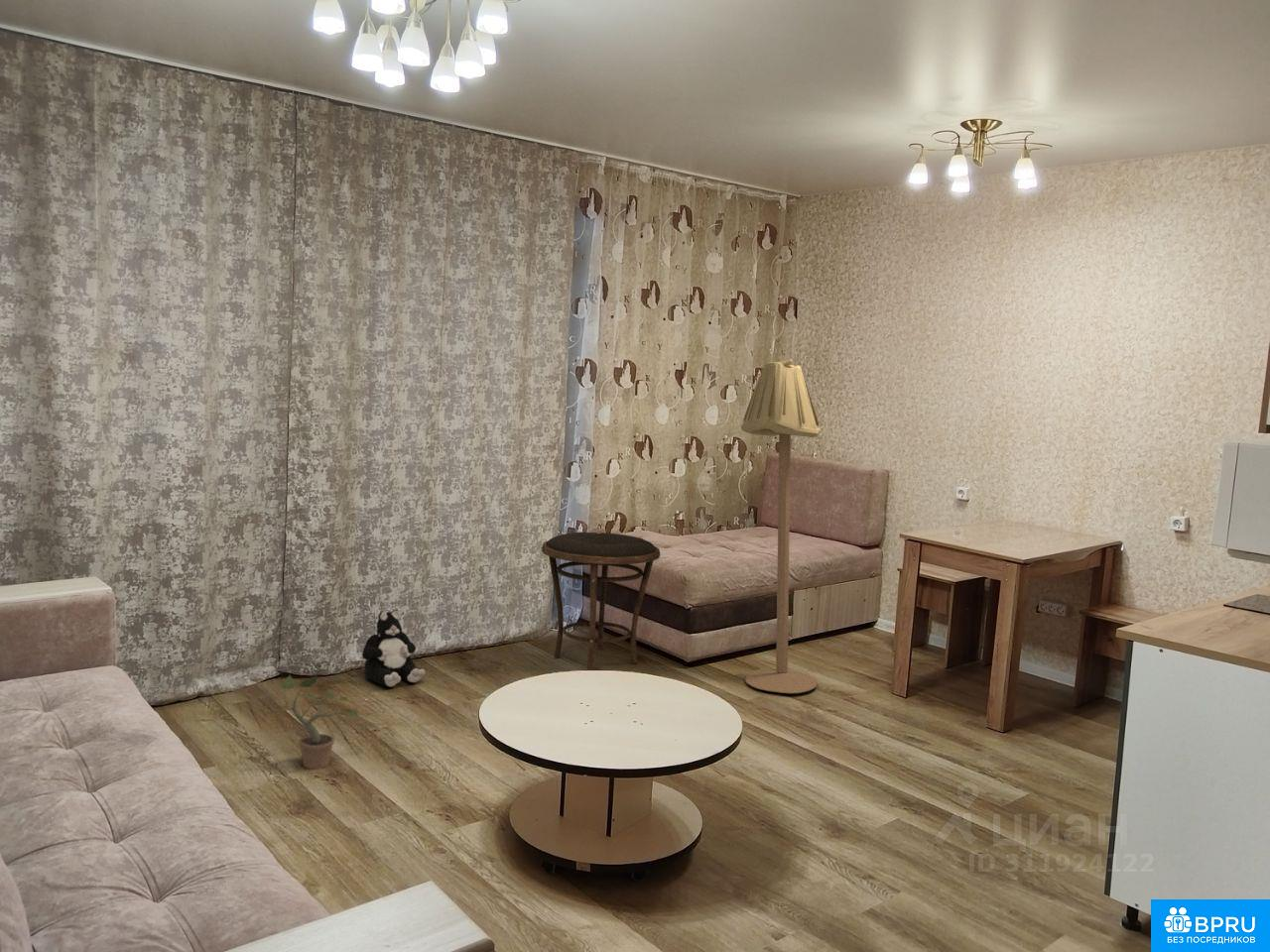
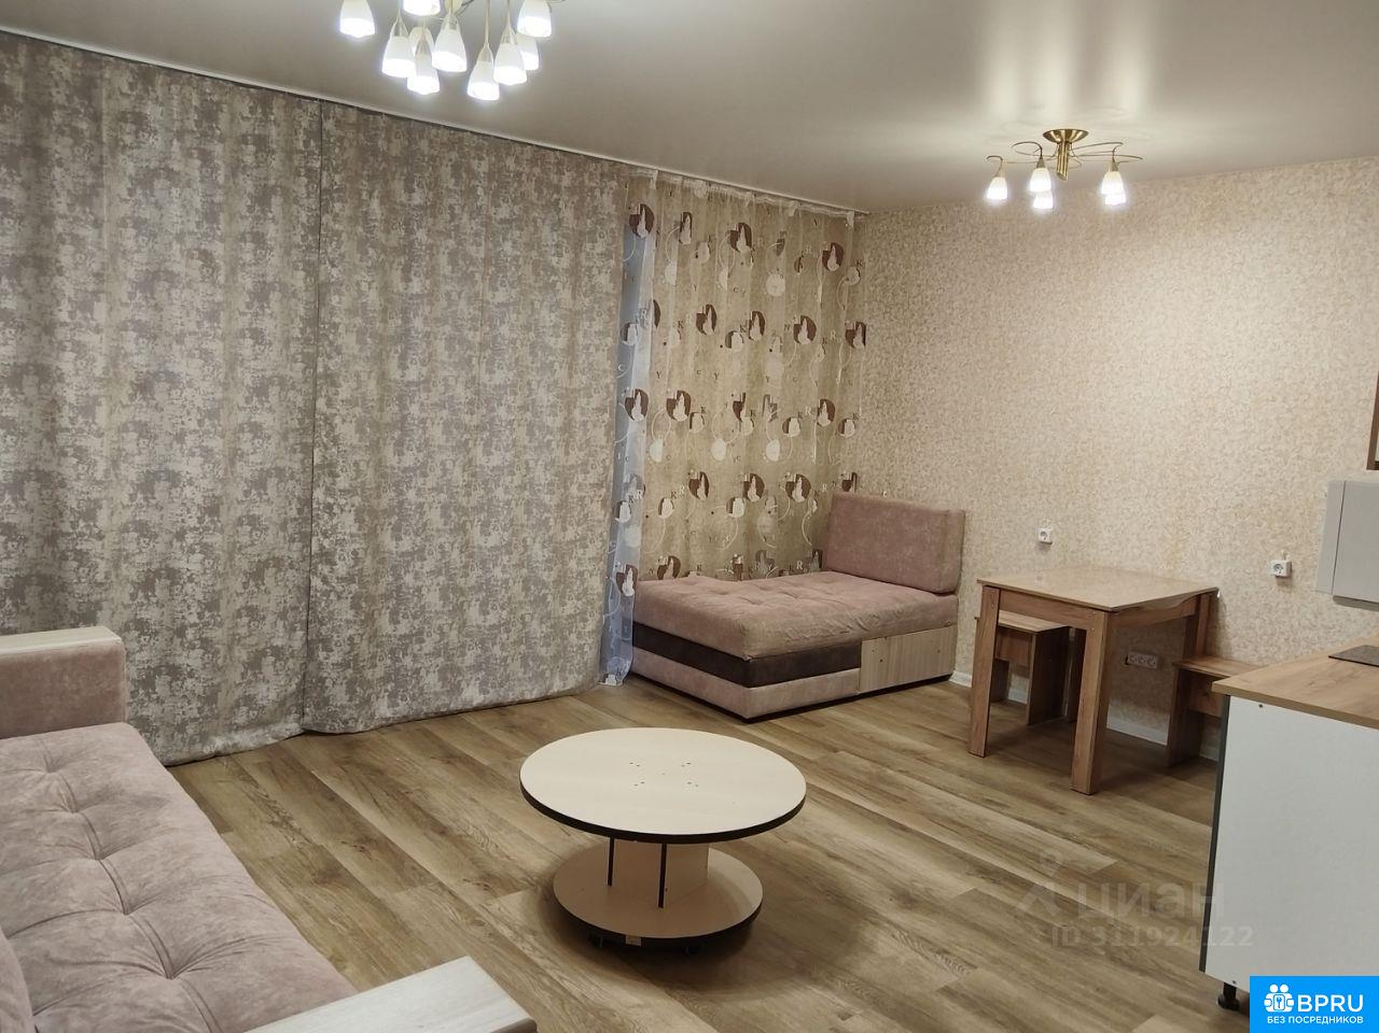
- side table [541,532,661,671]
- potted plant [260,673,359,770]
- plush toy [361,609,426,687]
- floor lamp [740,358,822,694]
